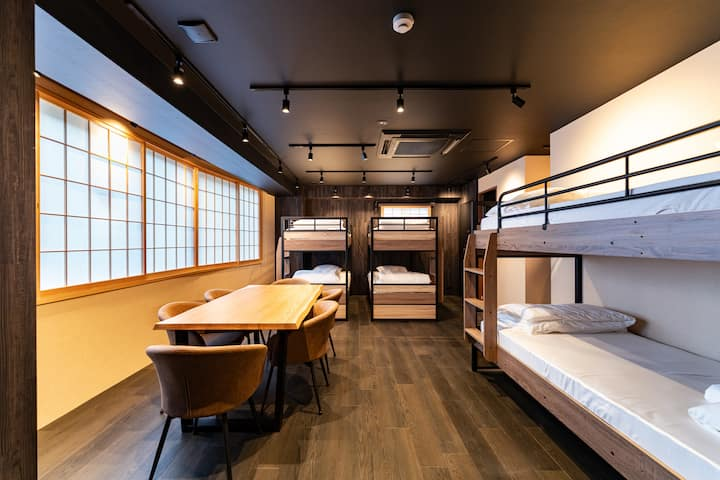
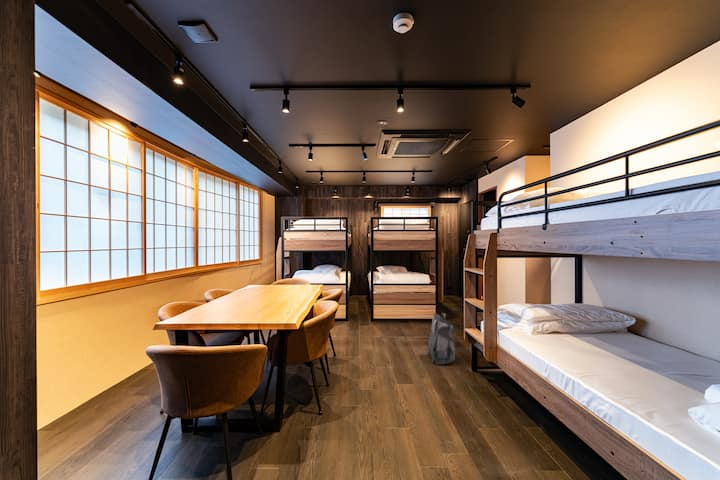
+ backpack [427,312,456,366]
